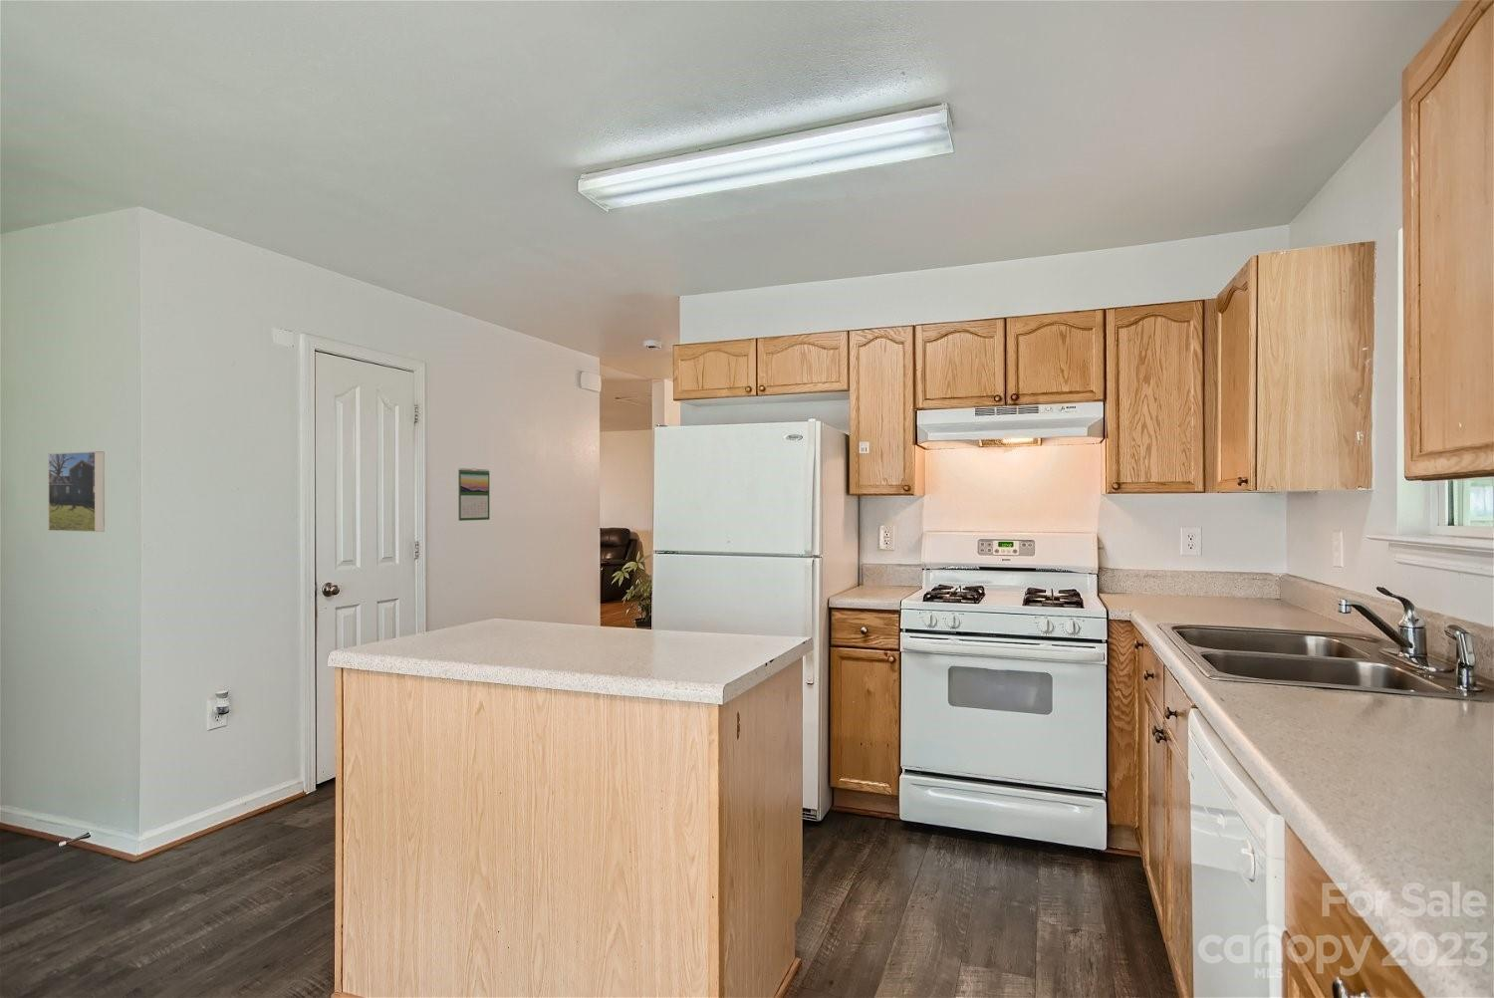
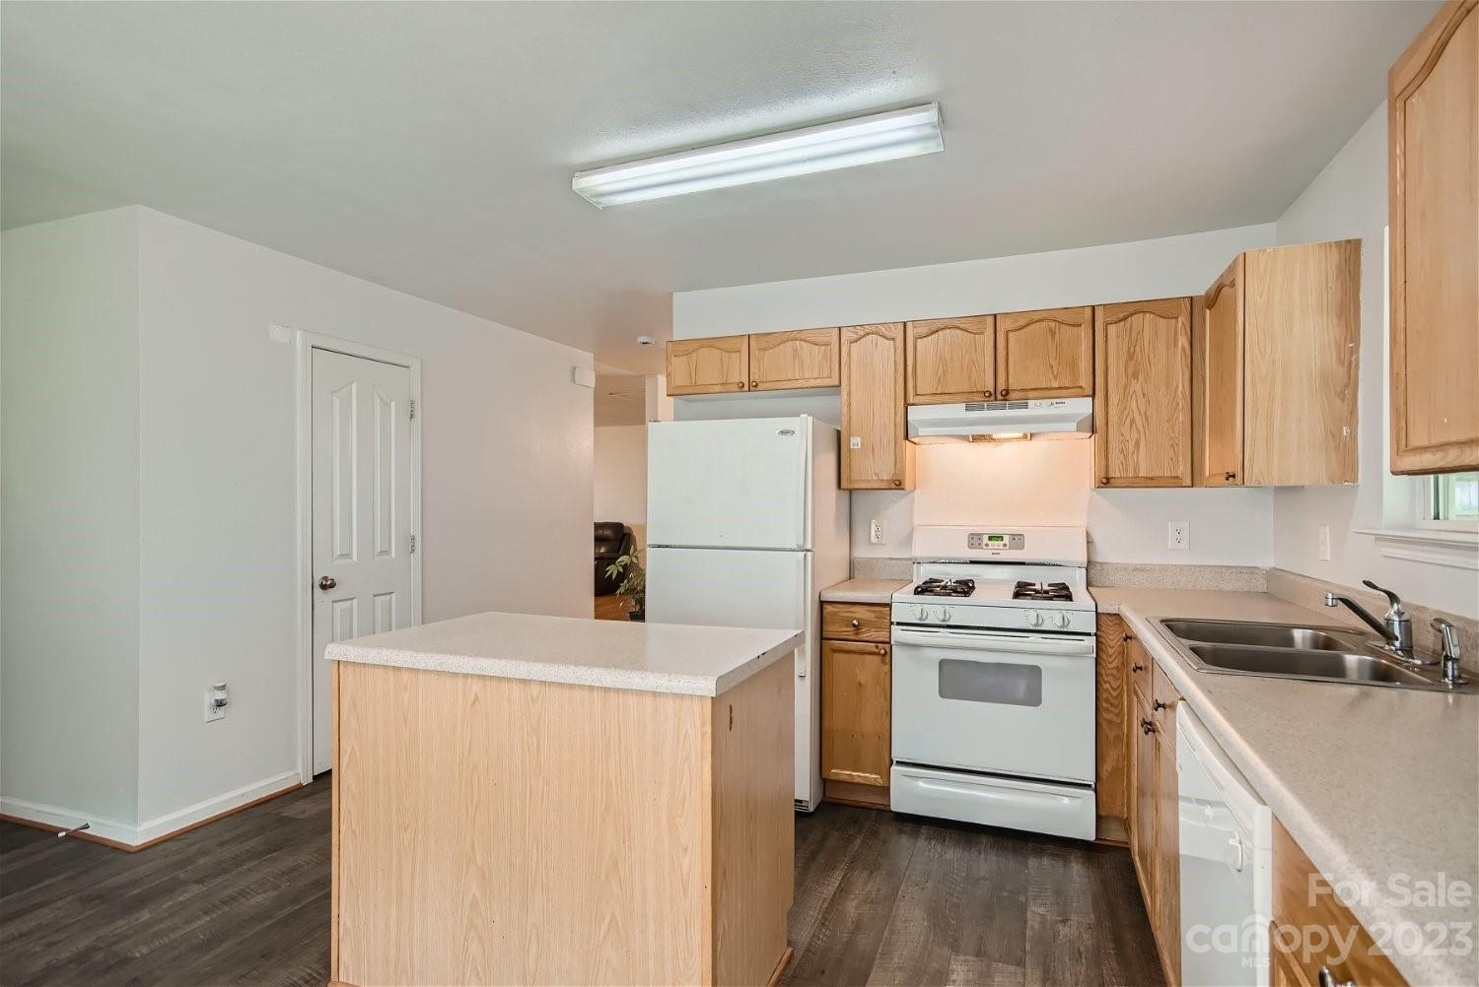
- calendar [458,467,490,522]
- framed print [47,450,106,532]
